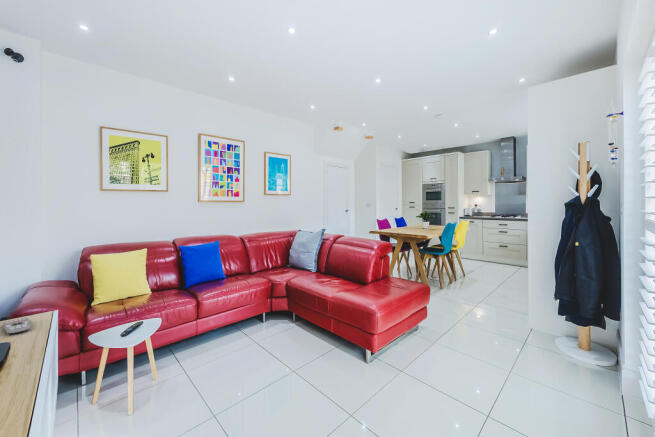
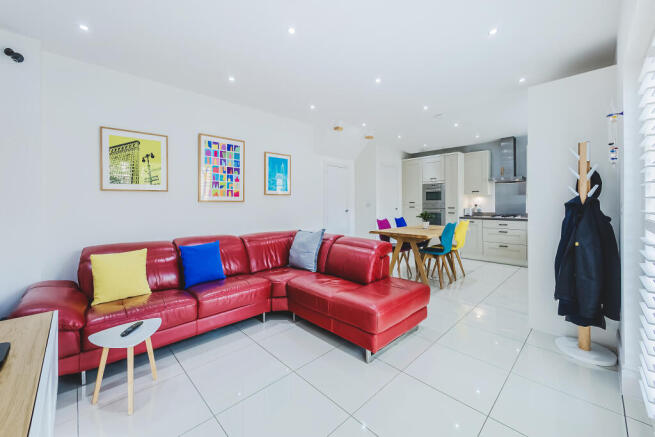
- remote control [2,317,31,335]
